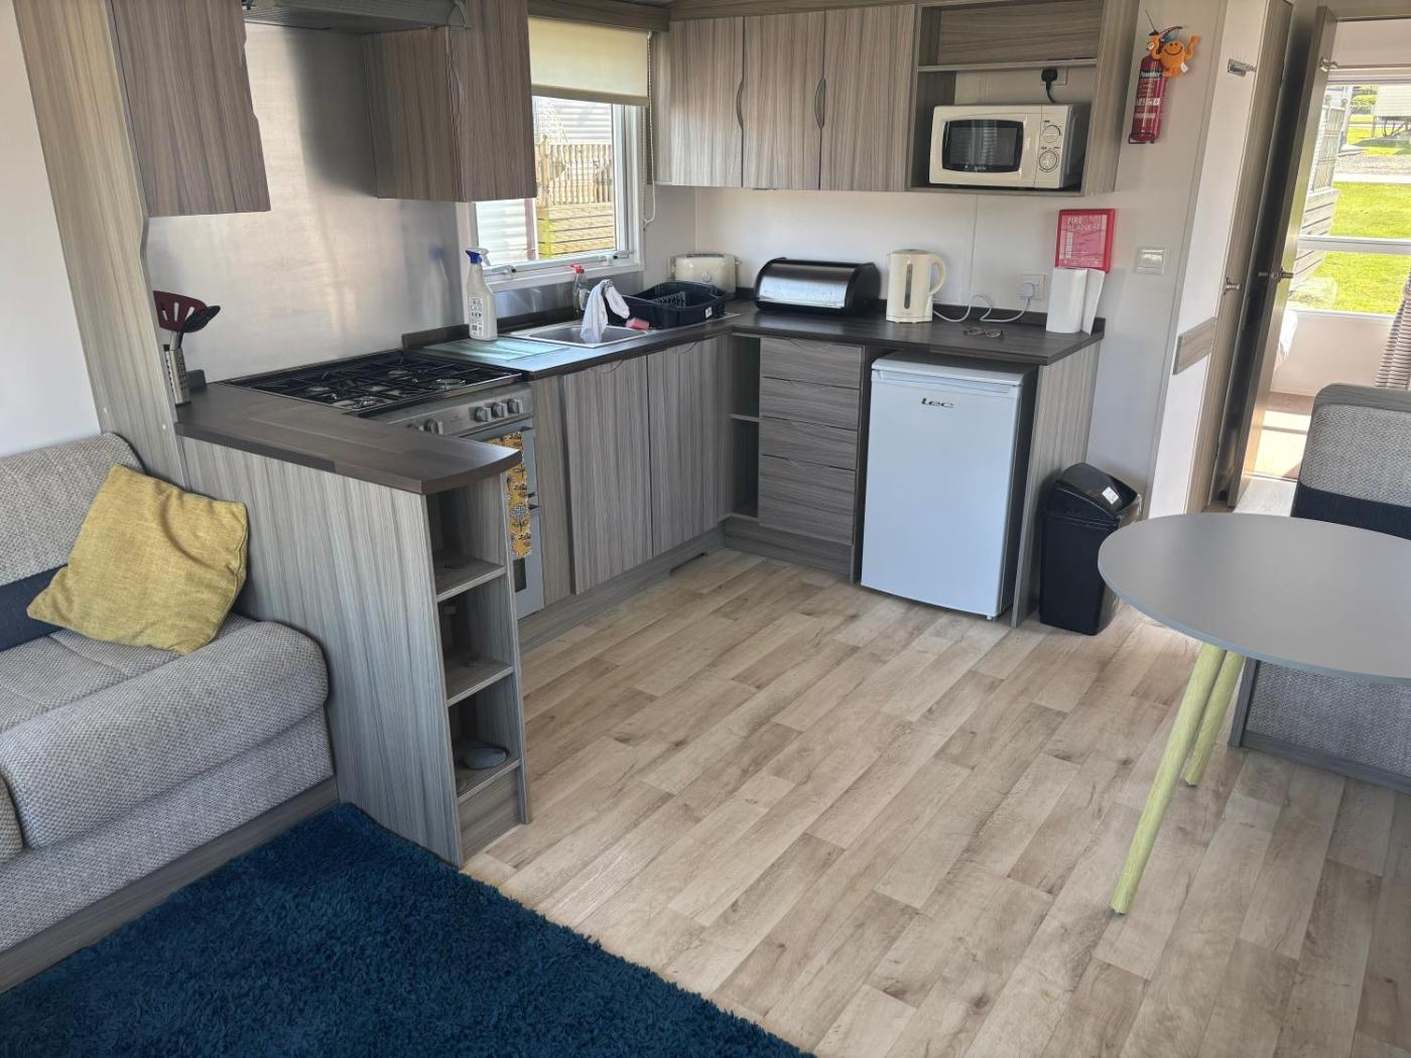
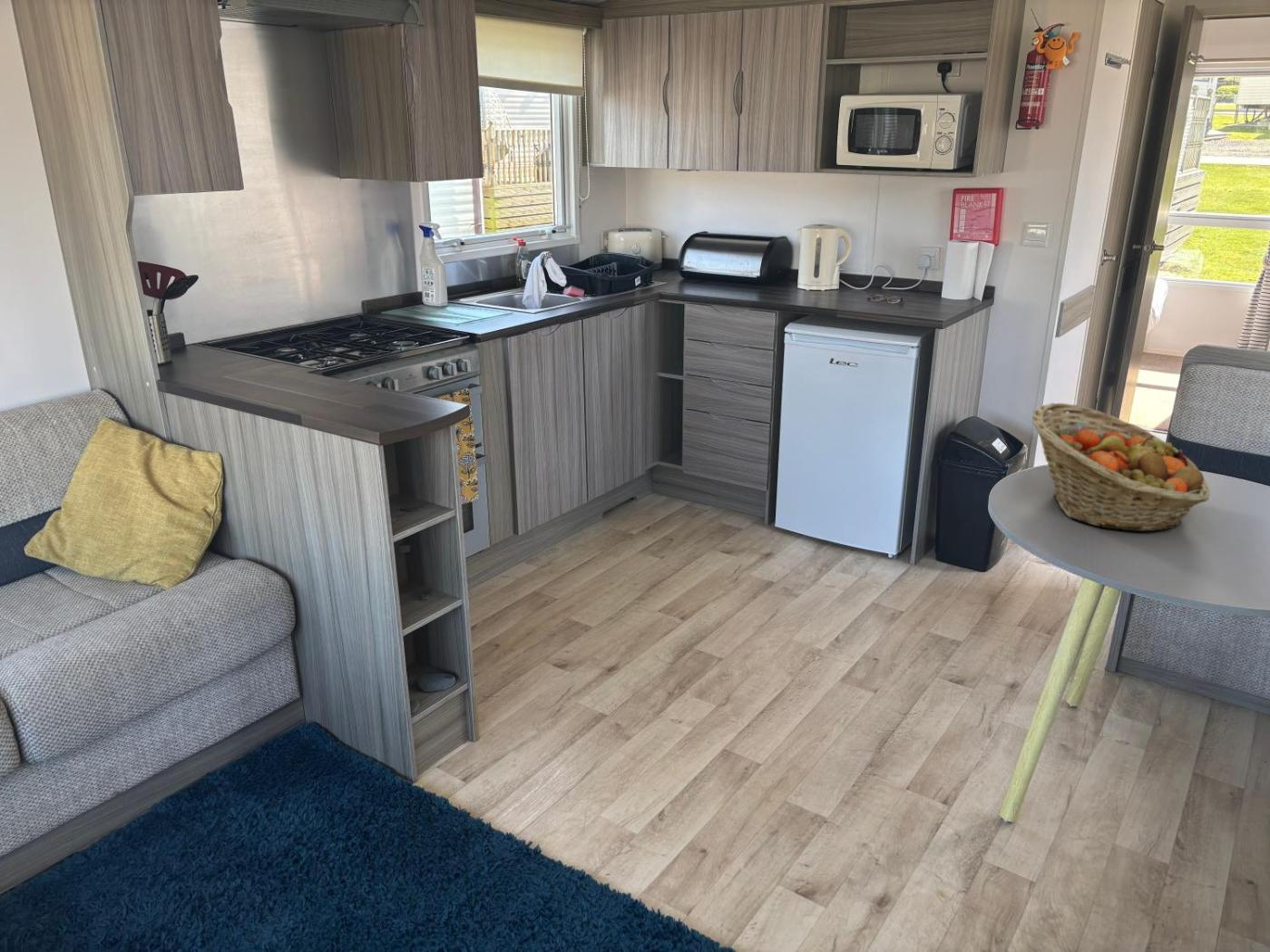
+ fruit basket [1031,403,1211,532]
